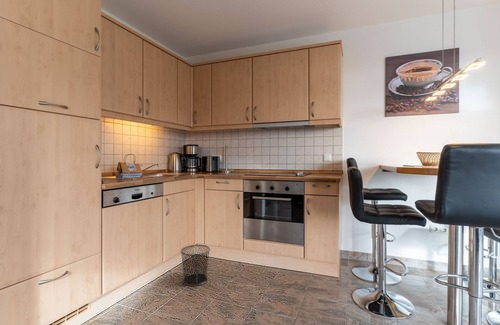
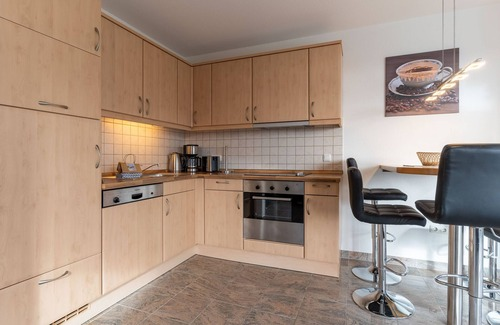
- waste bin [179,244,211,287]
